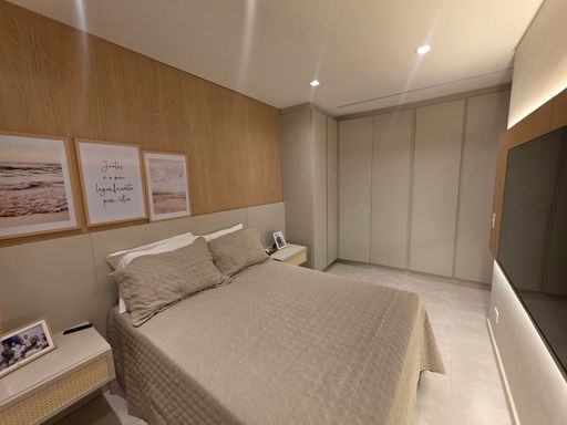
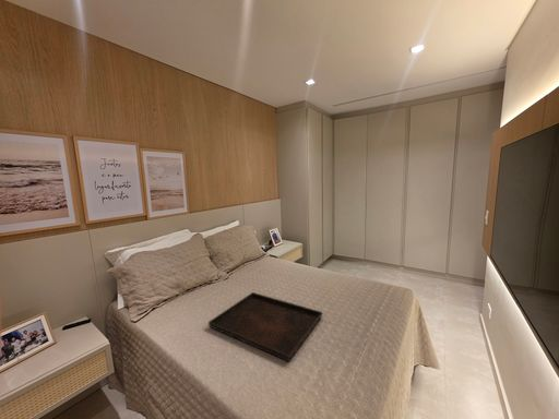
+ serving tray [207,291,323,362]
